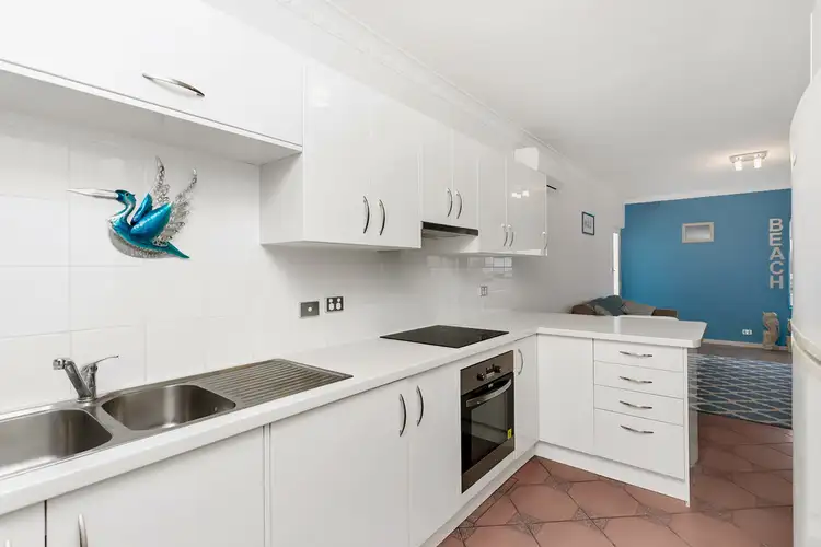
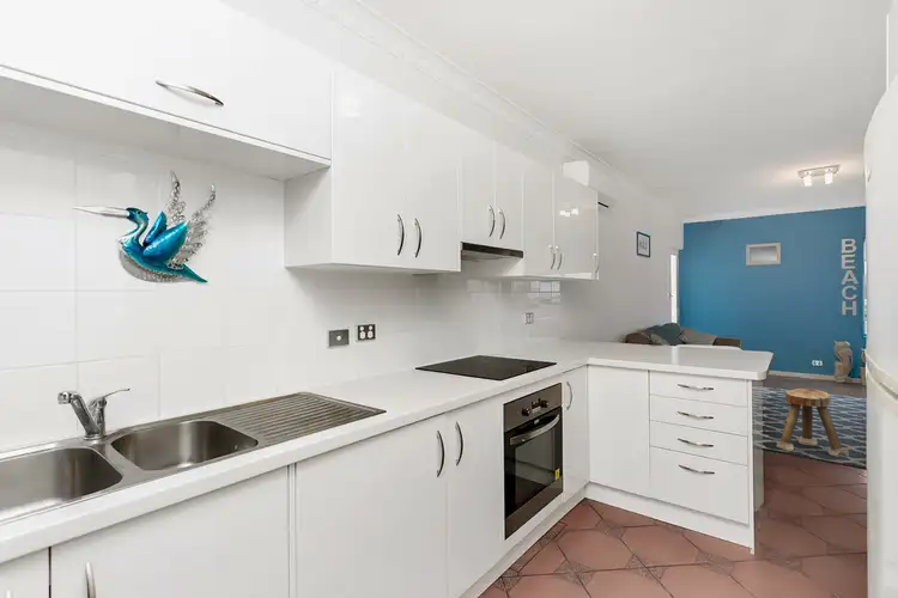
+ stool [775,388,850,458]
